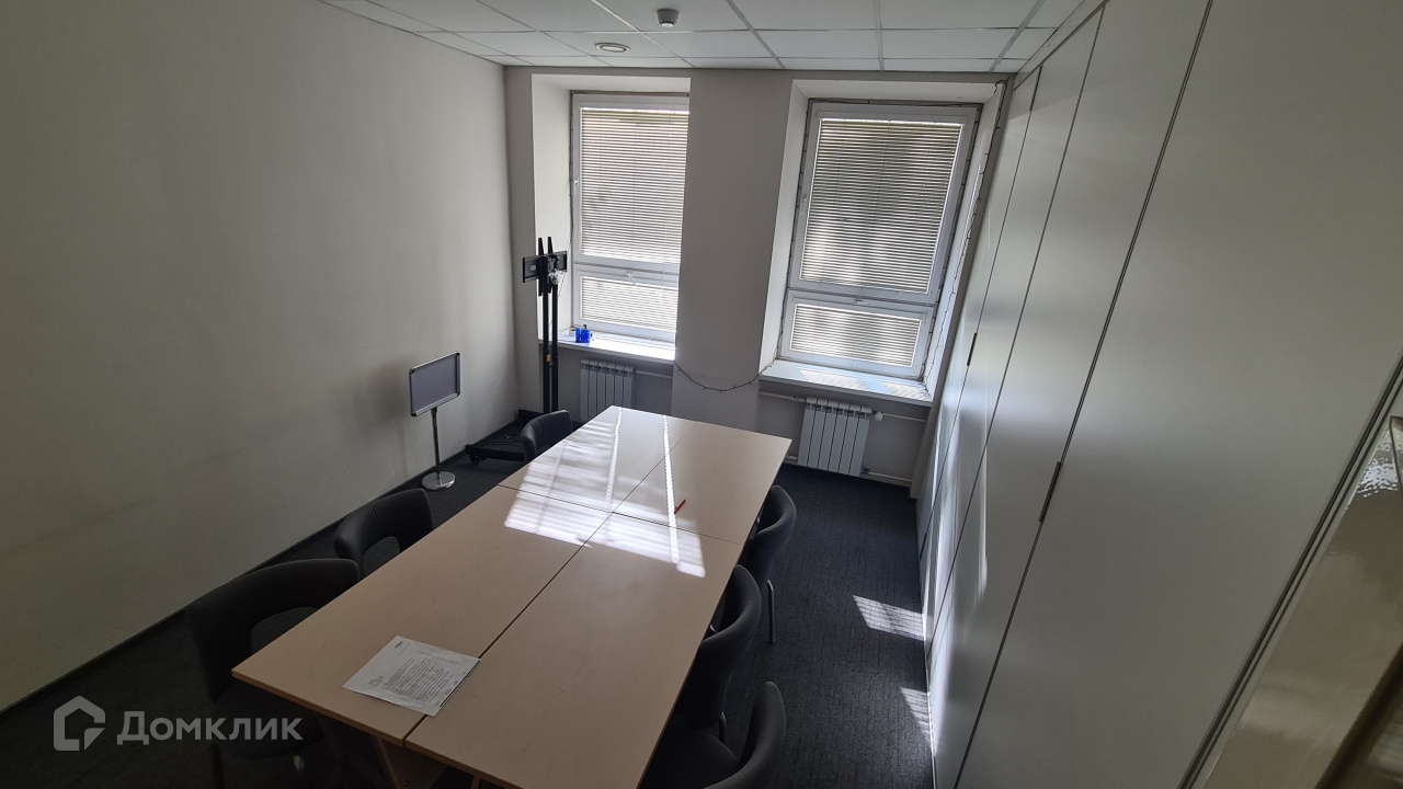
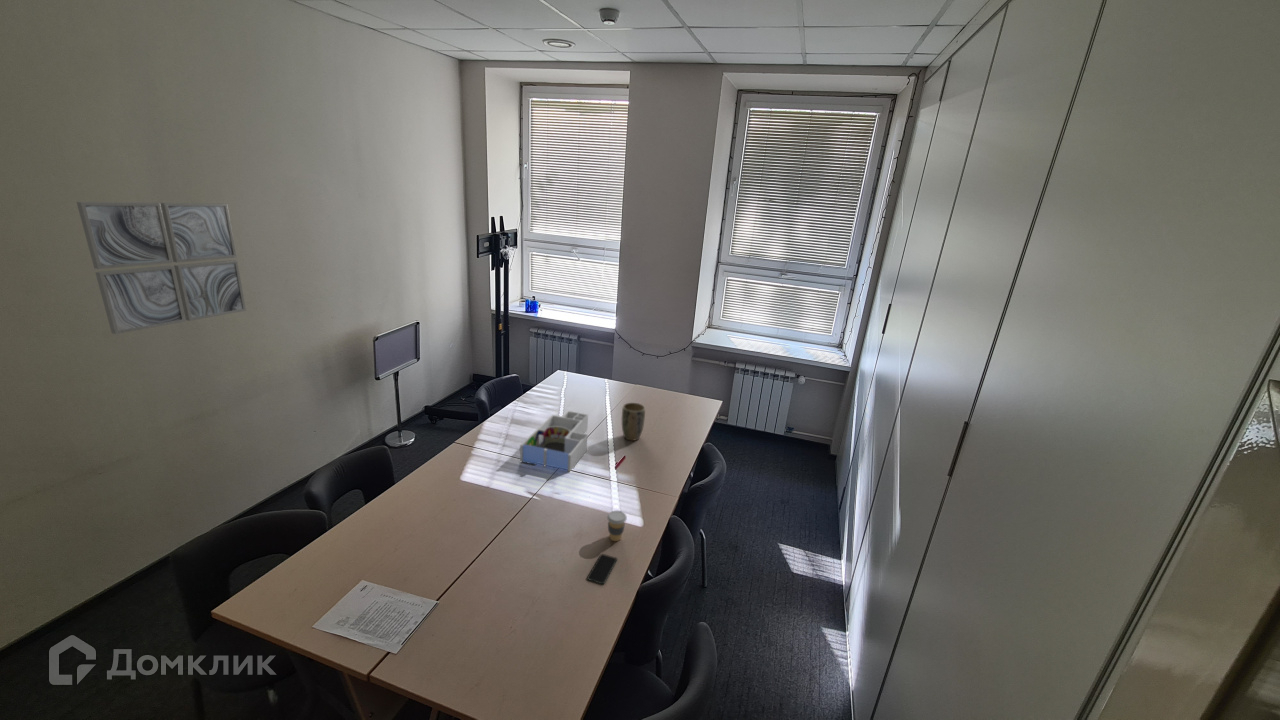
+ coffee cup [606,510,628,542]
+ desk organizer [519,410,589,473]
+ wall art [76,201,247,335]
+ smartphone [586,553,618,585]
+ plant pot [621,402,646,442]
